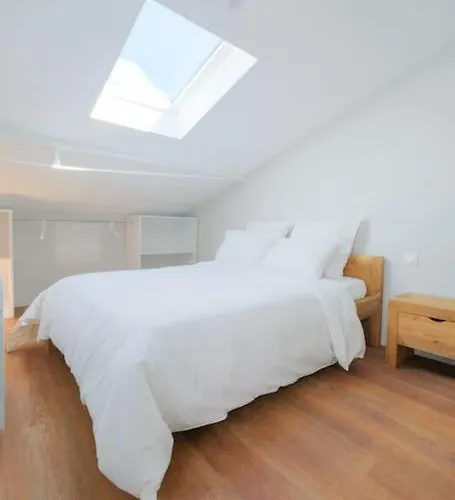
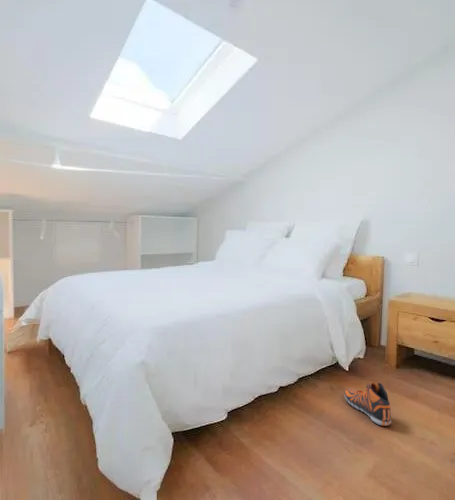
+ sneaker [343,380,392,427]
